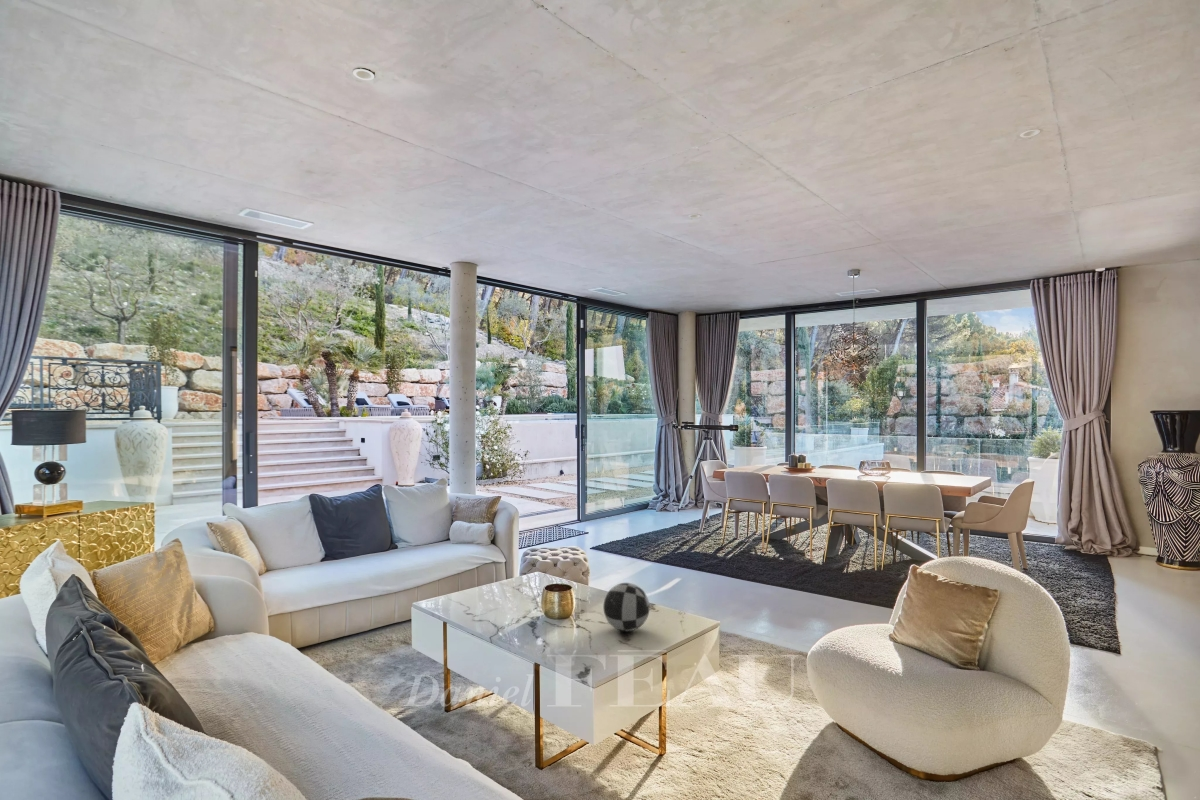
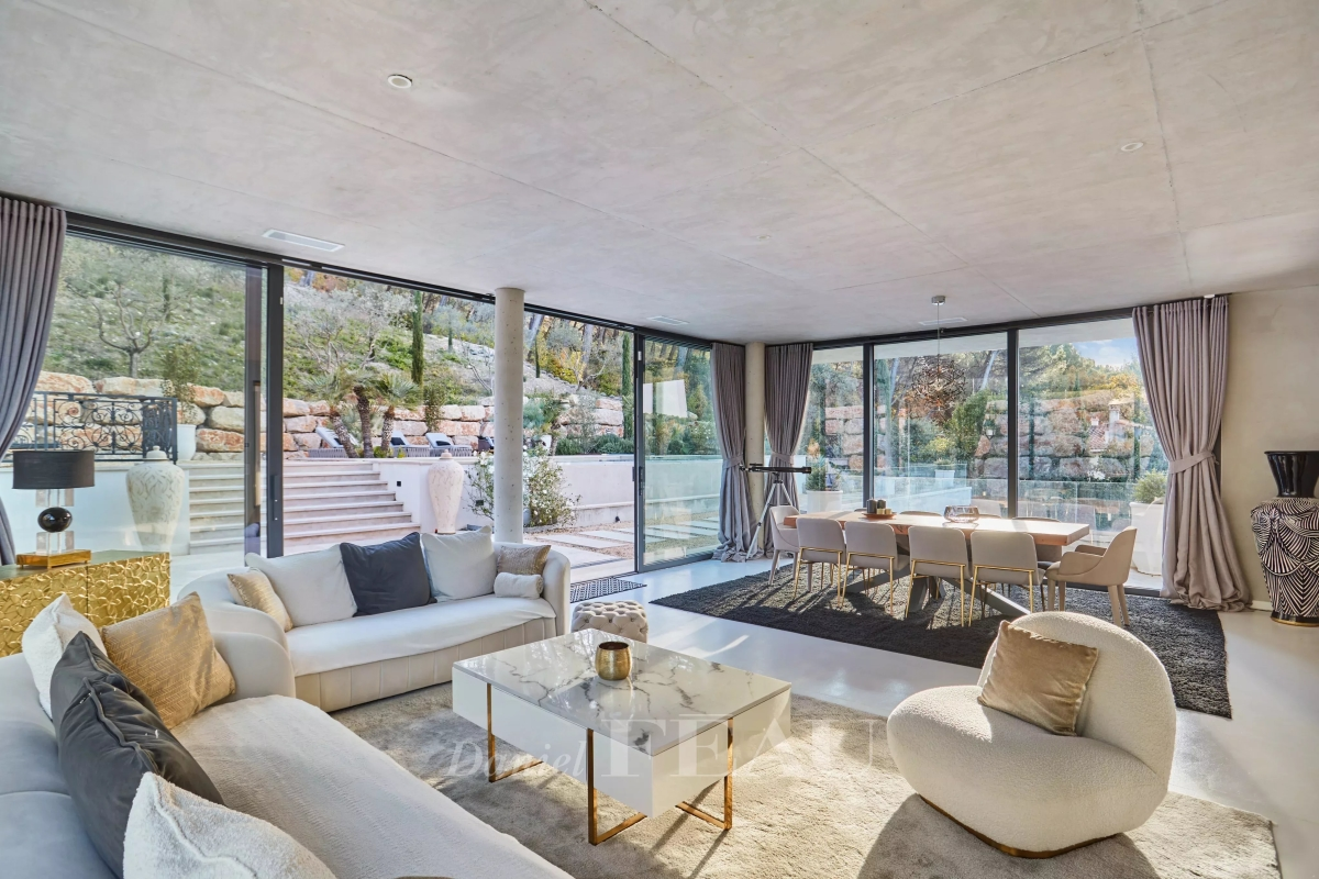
- decorative ball [602,582,650,632]
